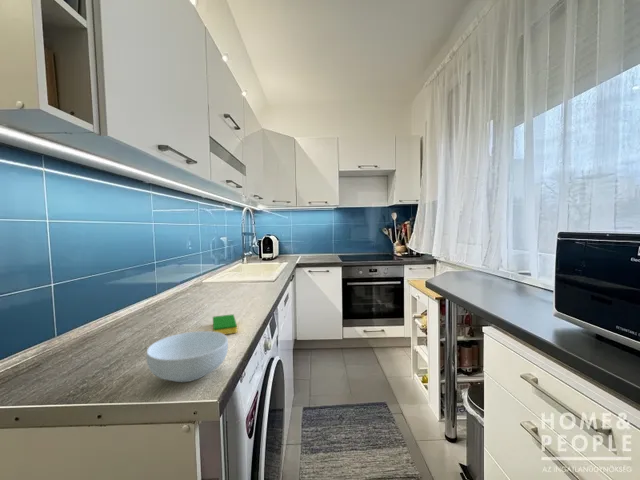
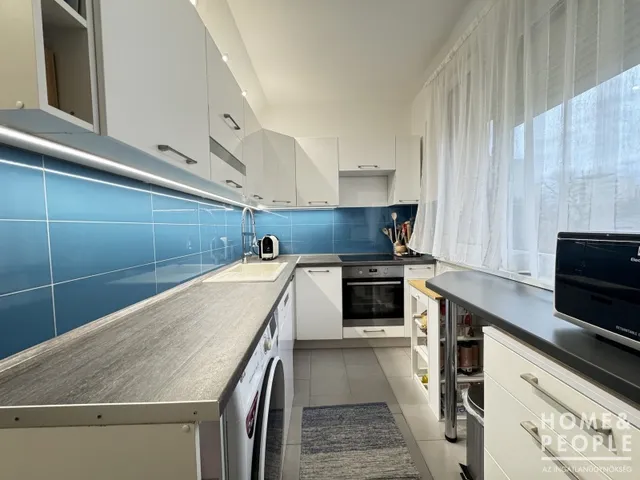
- cereal bowl [145,330,229,383]
- dish sponge [212,313,238,335]
